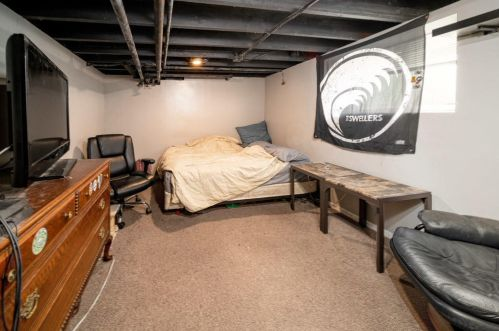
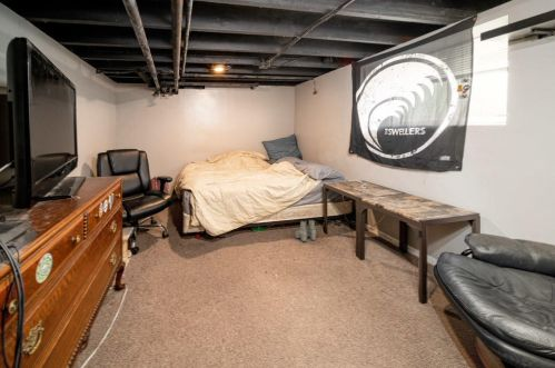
+ boots [294,219,317,242]
